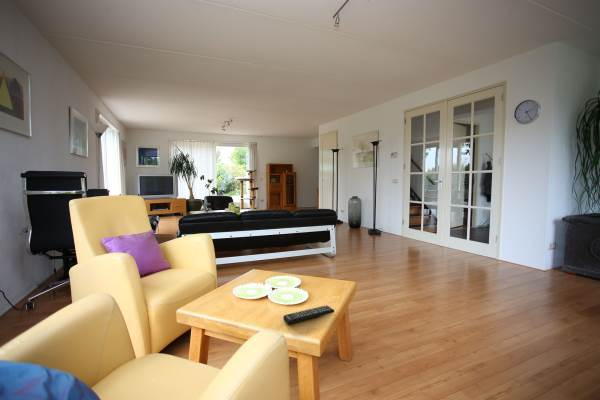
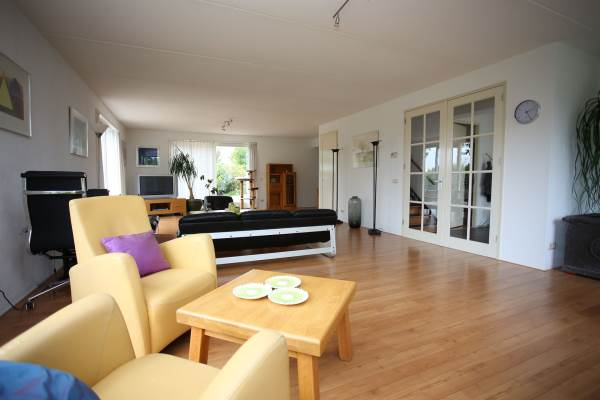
- remote control [282,304,335,325]
